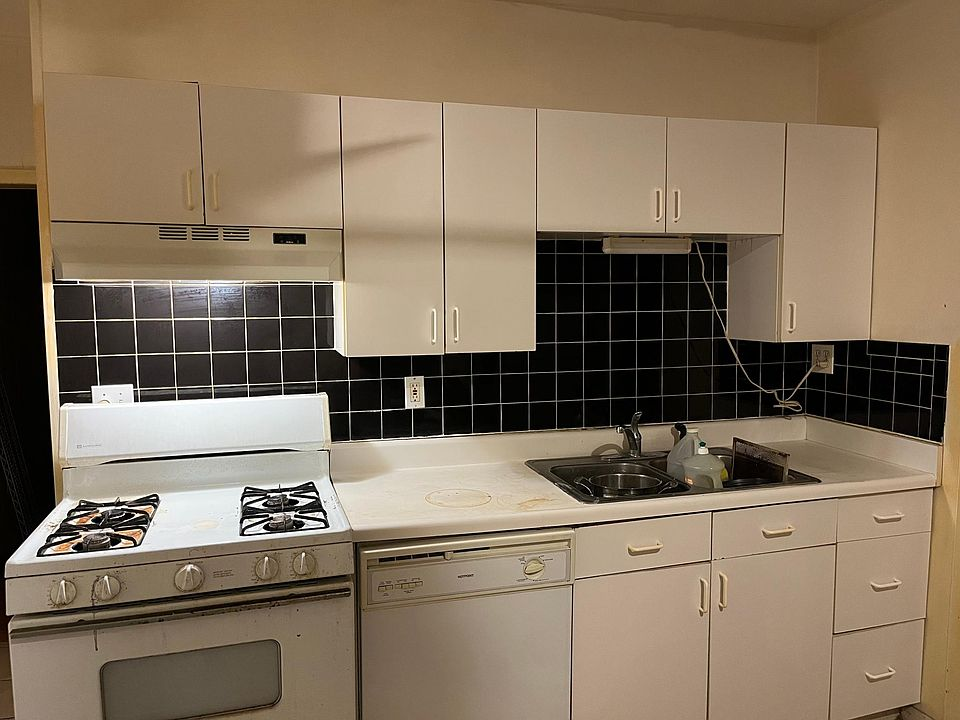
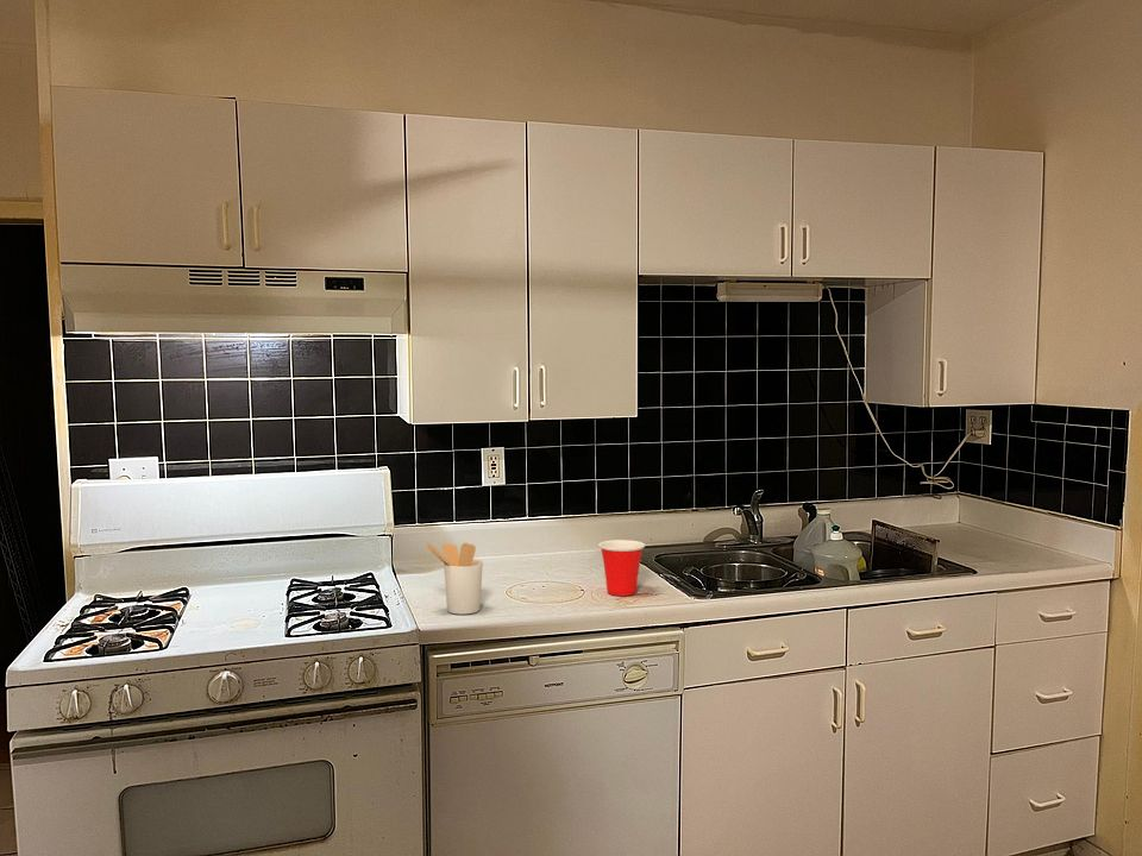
+ utensil holder [425,542,484,616]
+ cup [597,539,646,597]
